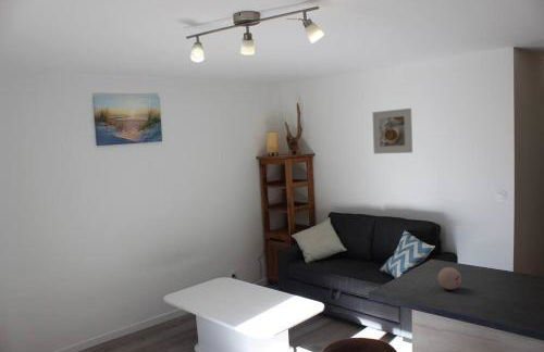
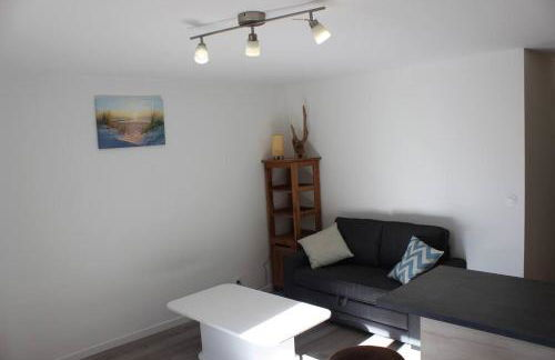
- decorative ball [437,266,462,290]
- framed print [371,108,413,154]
